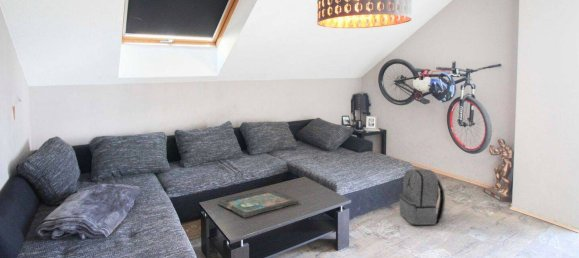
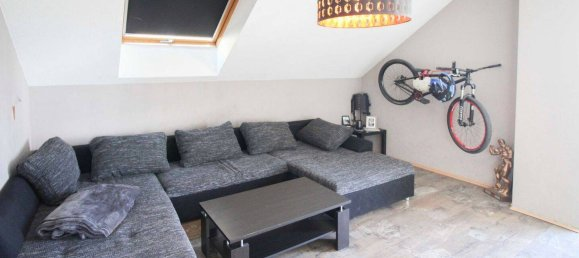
- decorative tray [216,188,300,219]
- backpack [398,168,446,226]
